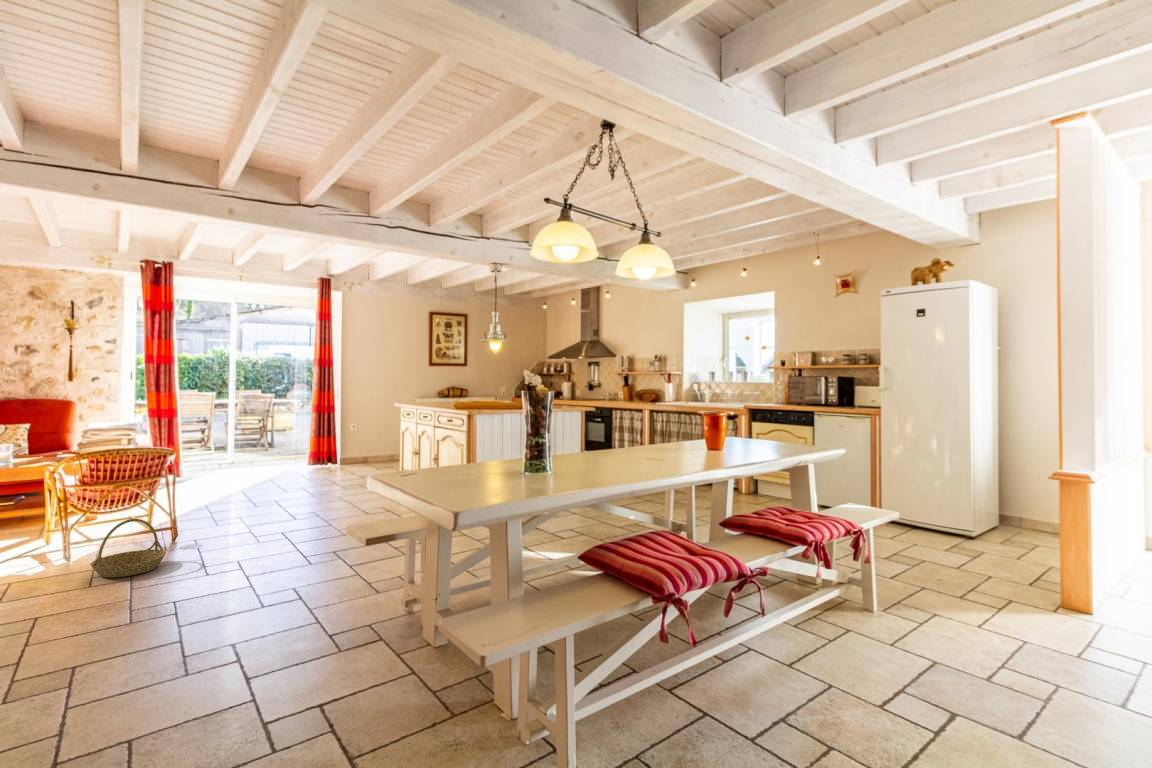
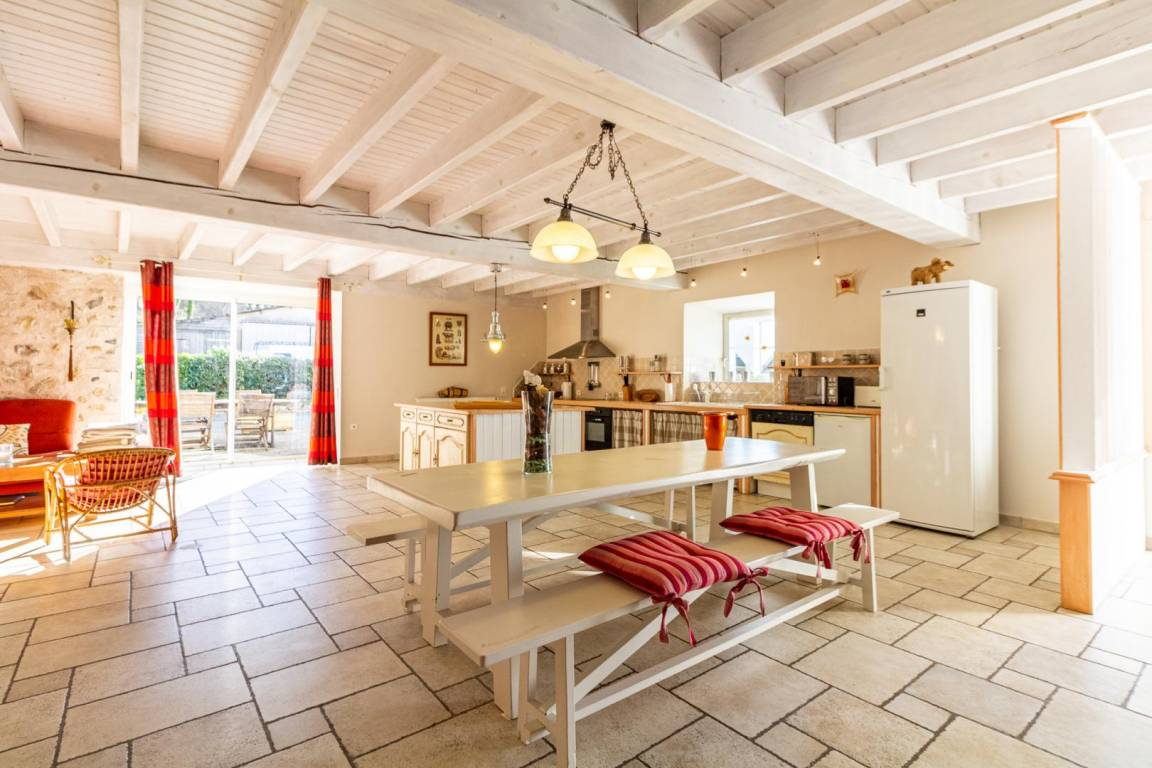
- basket [89,518,167,578]
